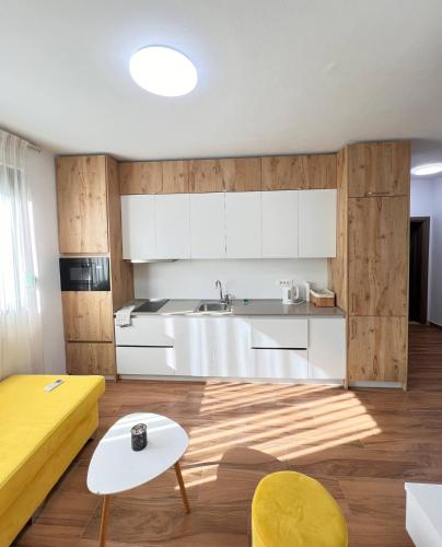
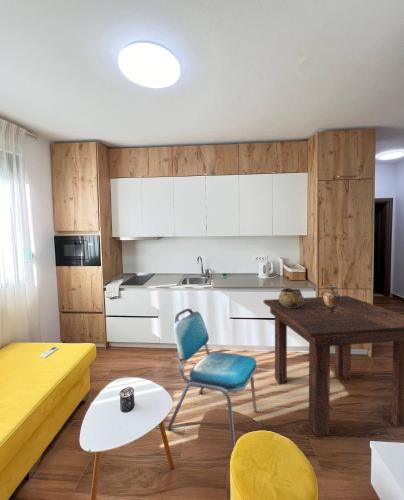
+ decorative bowl [278,287,305,308]
+ dining chair [166,308,258,452]
+ dining table [263,295,404,437]
+ vase [322,284,341,313]
